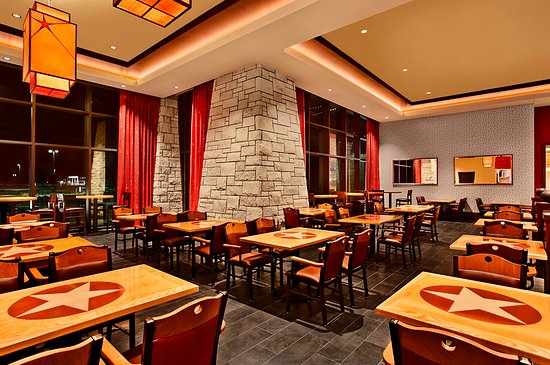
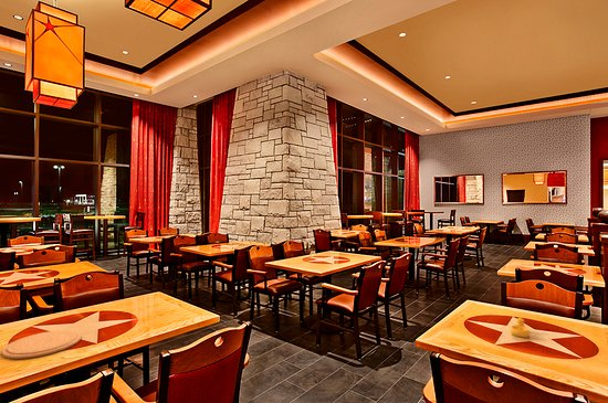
+ plate [0,329,83,360]
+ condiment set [510,316,531,339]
